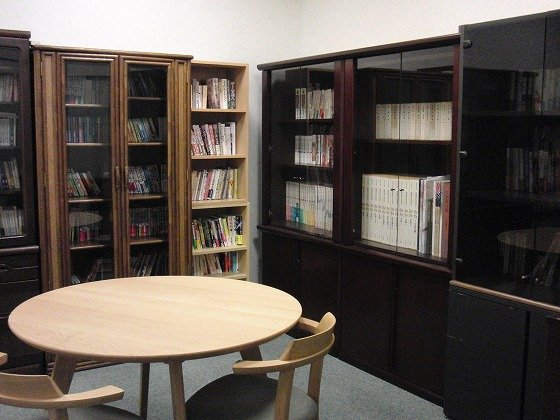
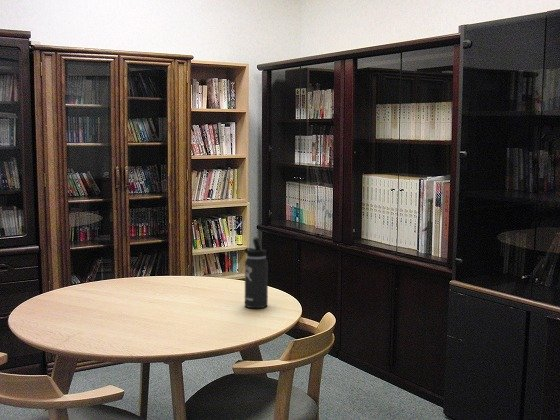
+ thermos bottle [243,238,269,309]
